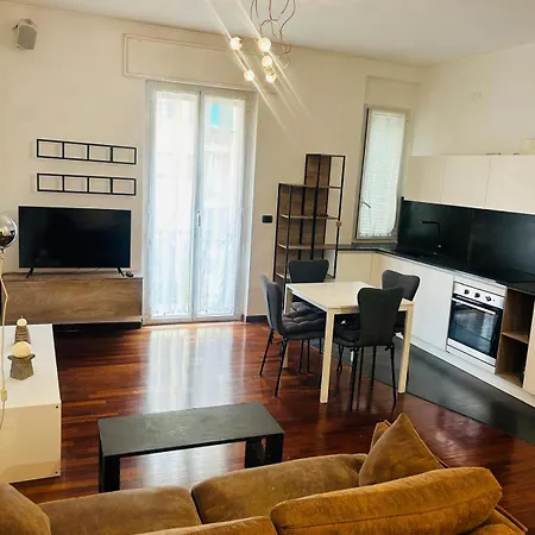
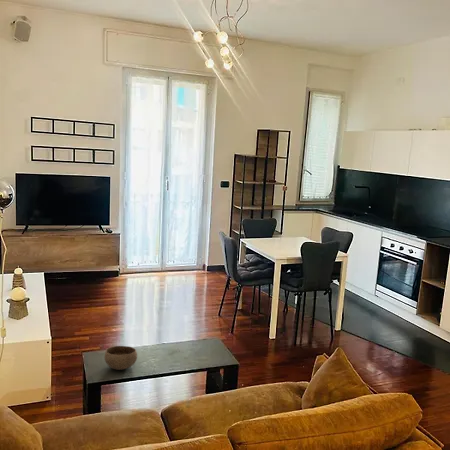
+ bowl [103,345,138,371]
